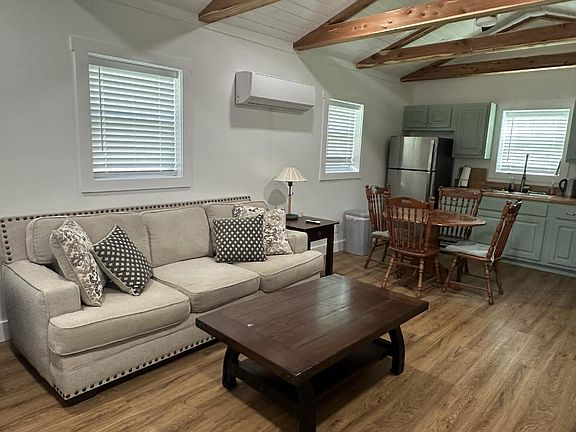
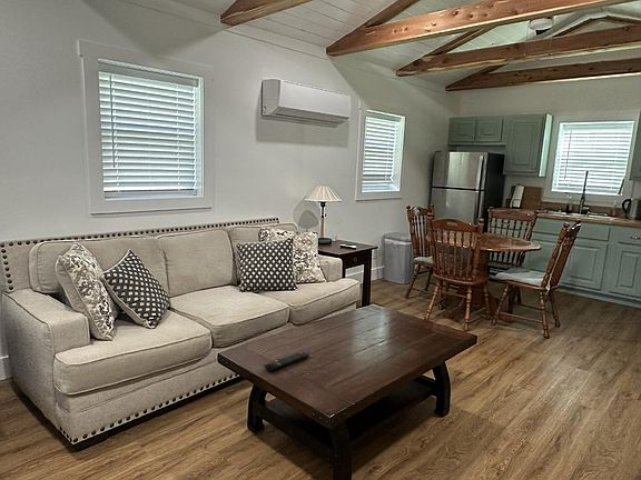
+ remote control [263,350,310,372]
